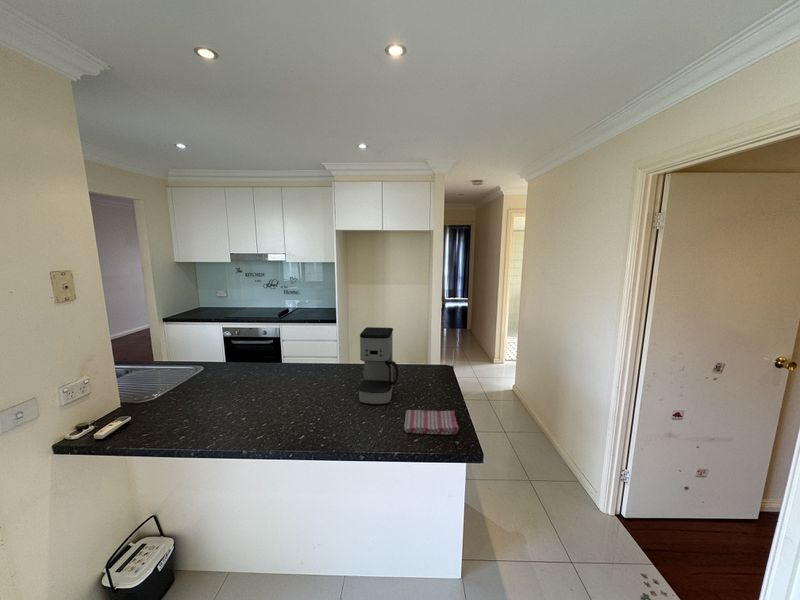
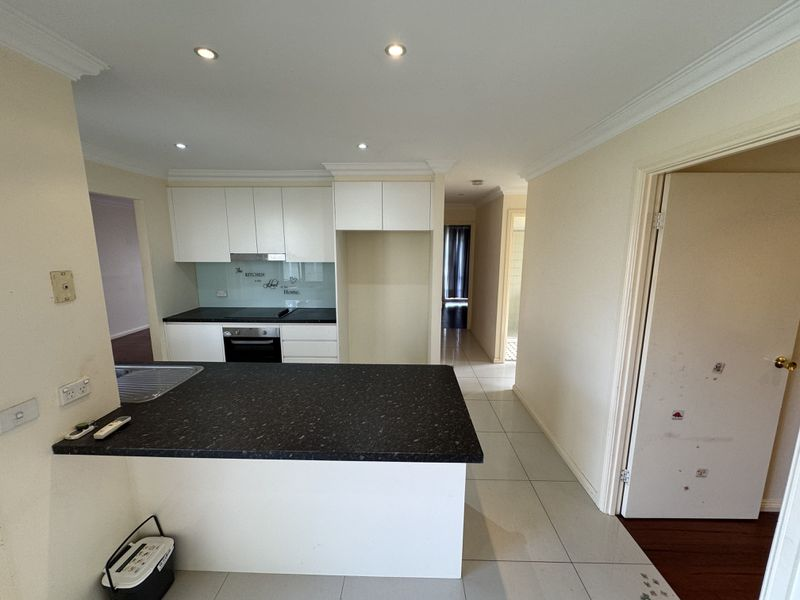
- coffee maker [358,326,400,406]
- dish towel [403,409,460,435]
